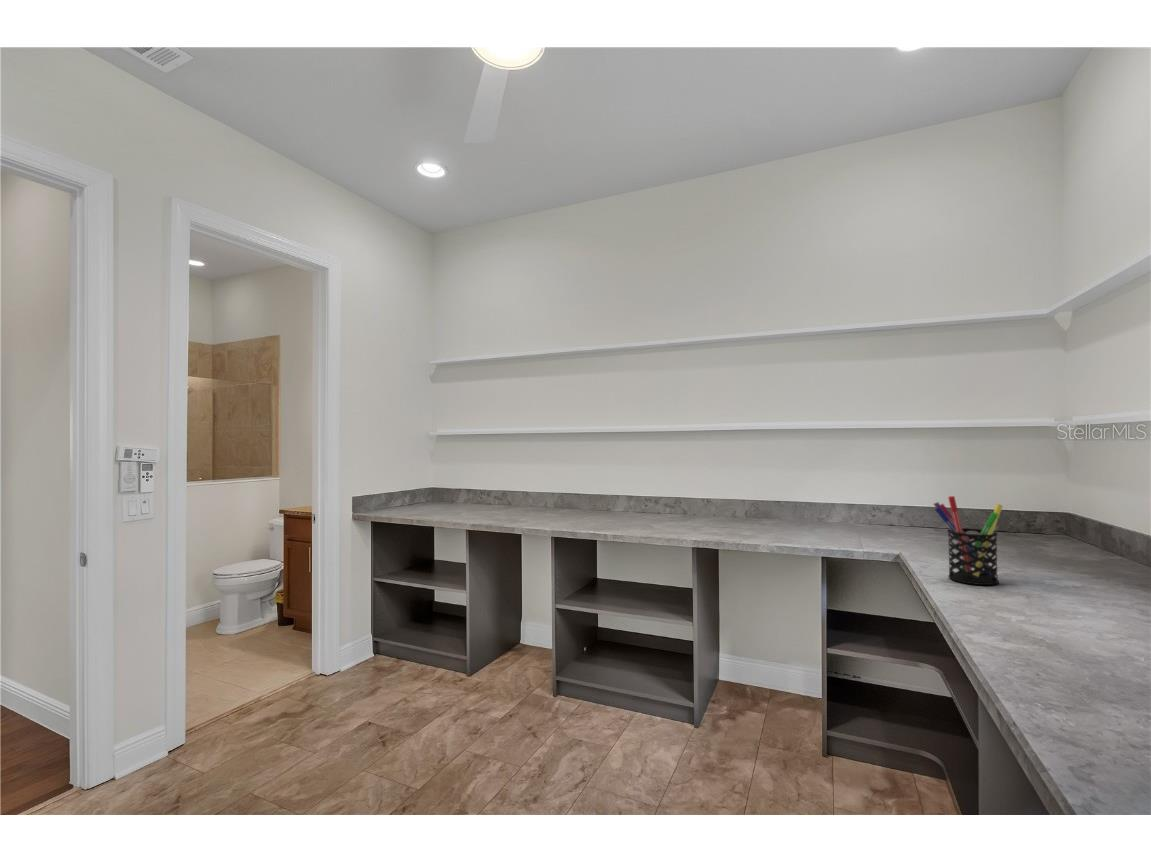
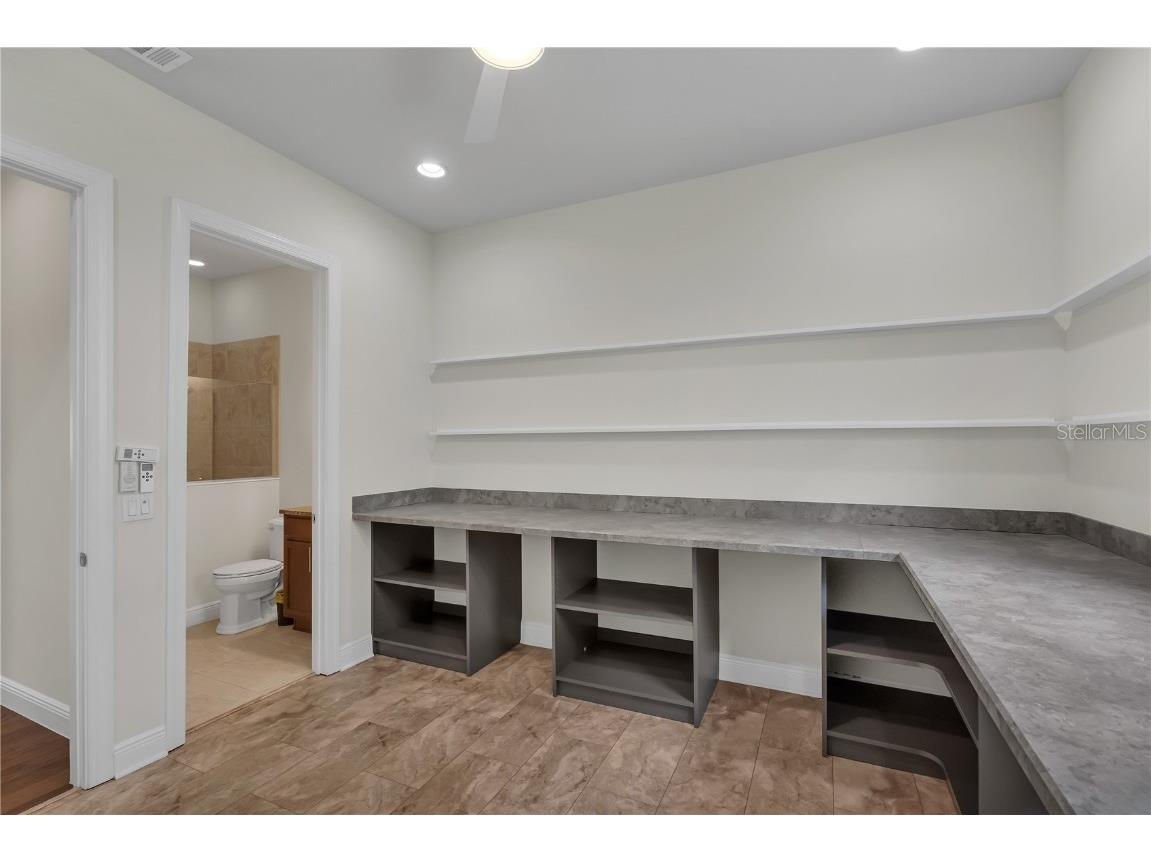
- pen holder [933,495,1003,586]
